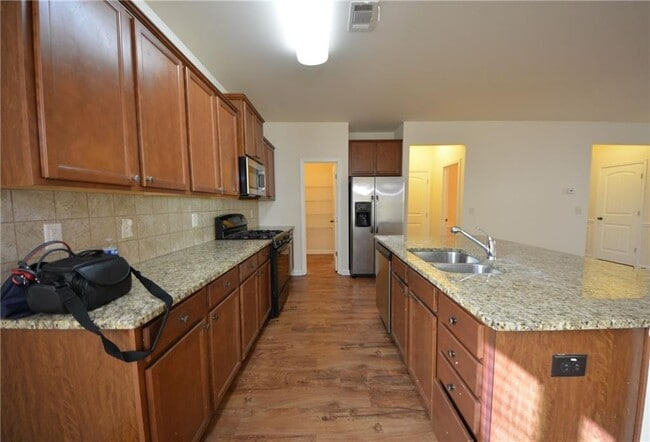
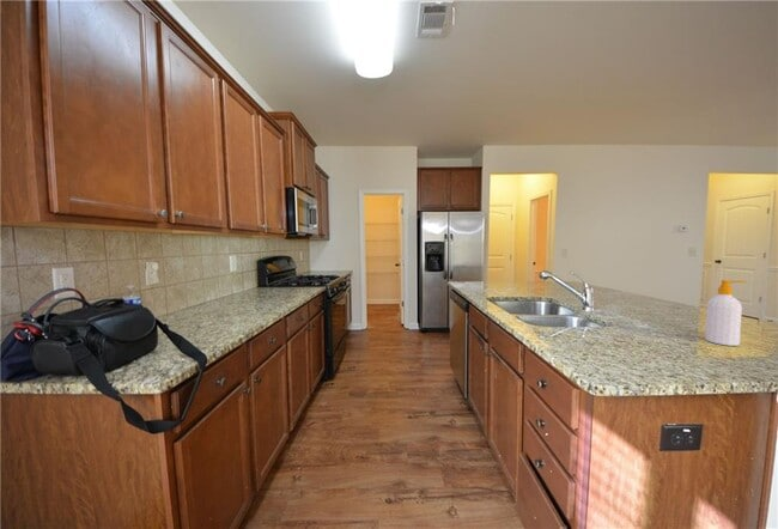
+ soap bottle [704,279,748,347]
